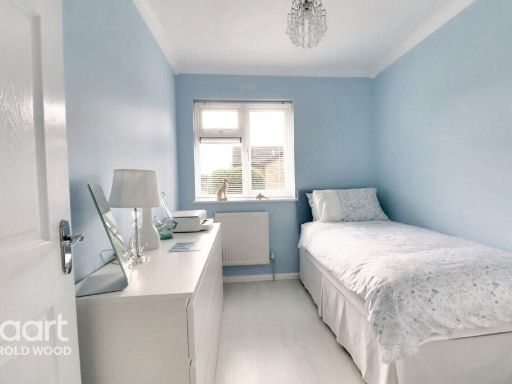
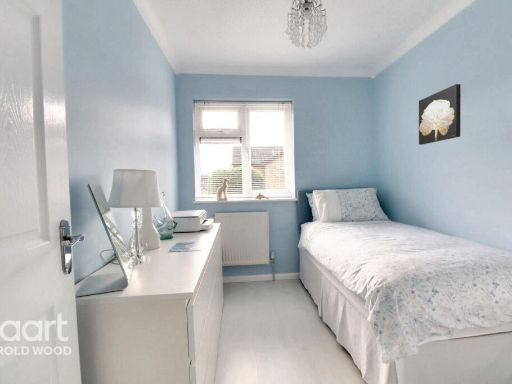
+ wall art [418,83,462,146]
